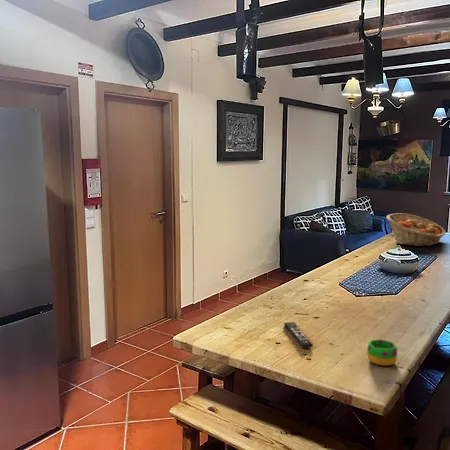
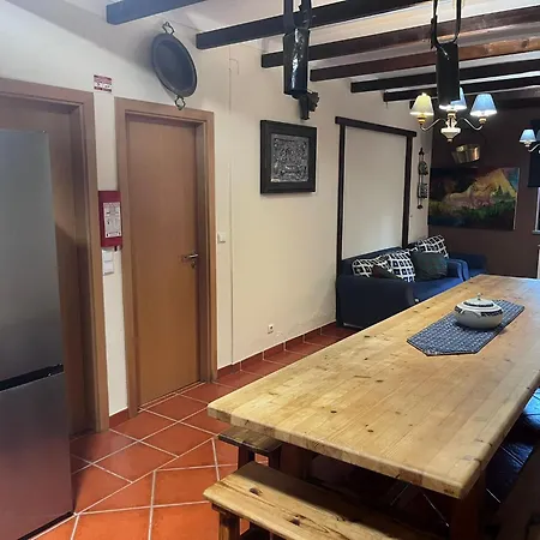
- mug [367,339,398,367]
- remote control [283,321,314,349]
- fruit basket [386,212,447,247]
